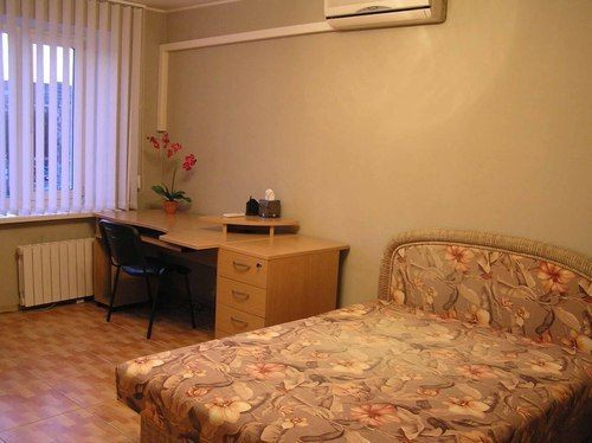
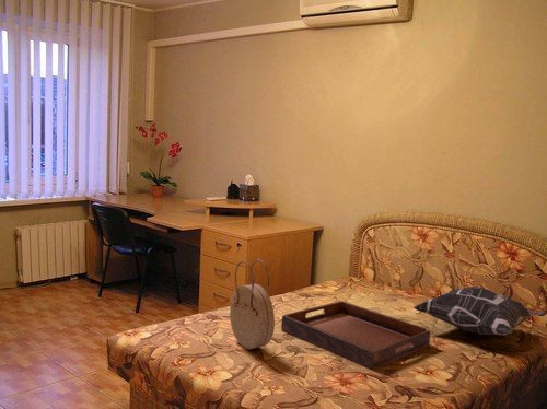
+ decorative pillow [414,285,547,336]
+ handbag [229,258,276,350]
+ serving tray [280,300,431,371]
